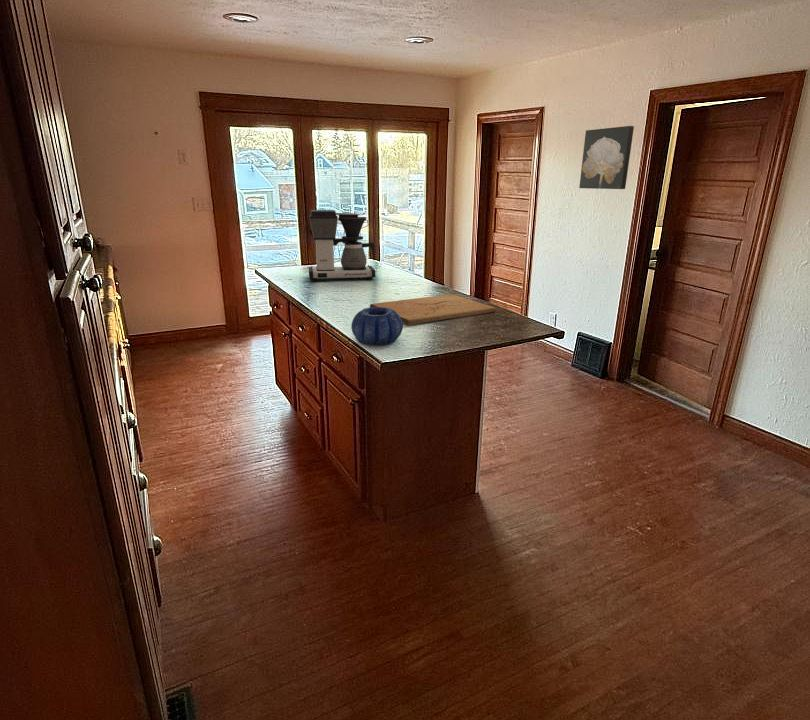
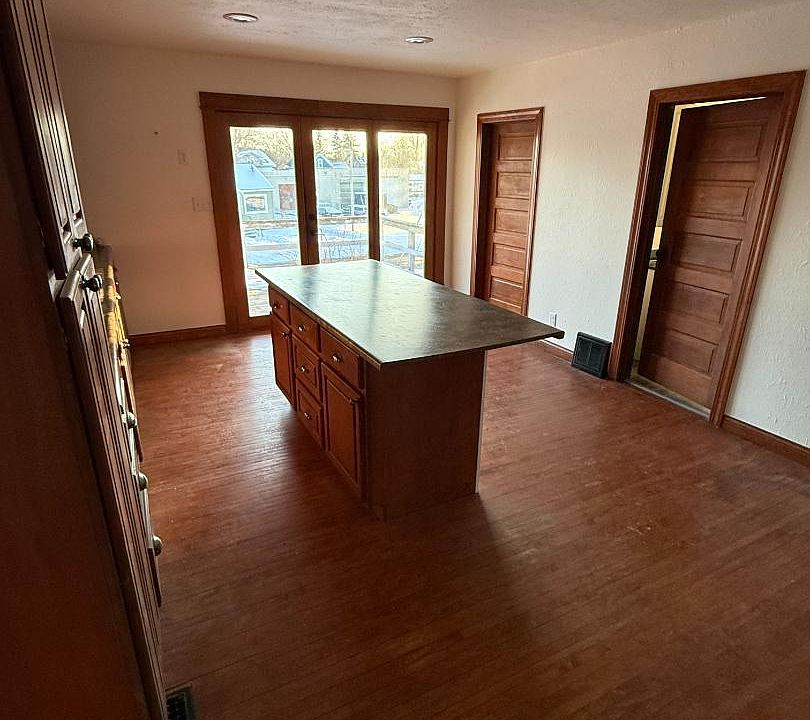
- coffee maker [308,209,376,282]
- wall art [578,125,635,190]
- cutting board [369,293,497,326]
- decorative bowl [350,307,404,346]
